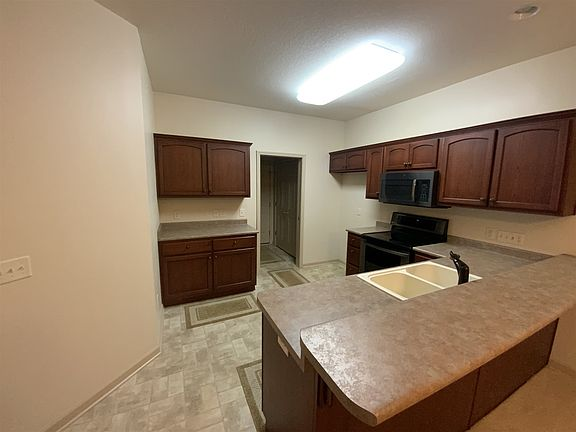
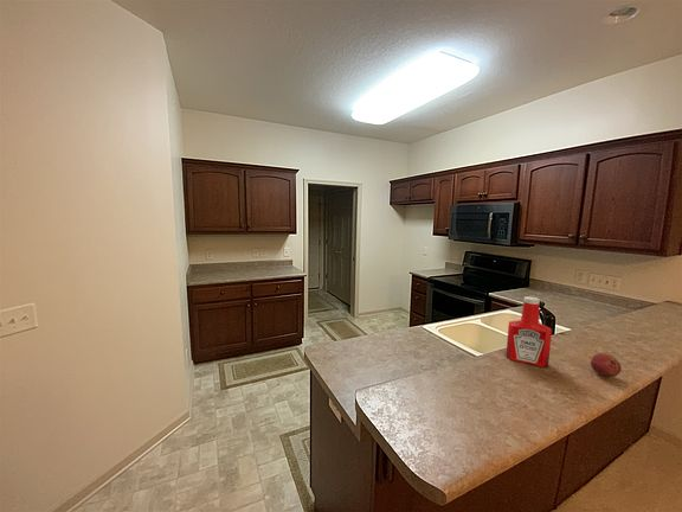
+ fruit [590,352,623,378]
+ soap bottle [504,295,553,369]
